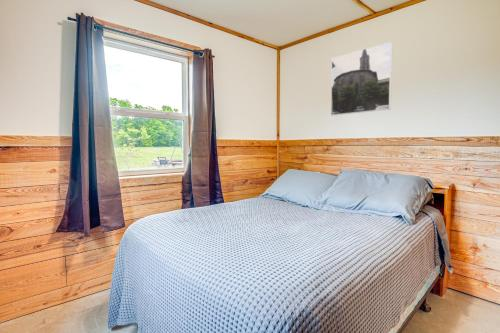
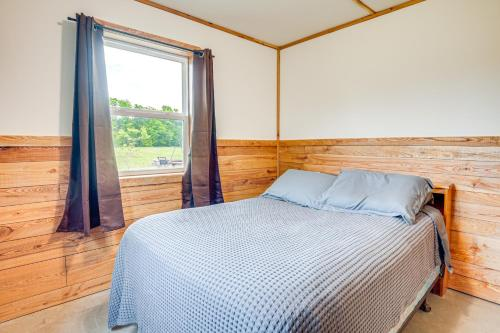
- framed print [330,41,393,116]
